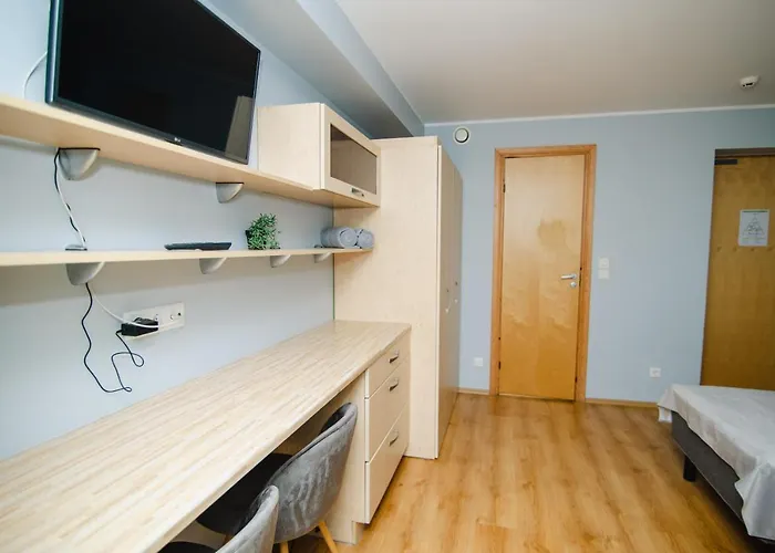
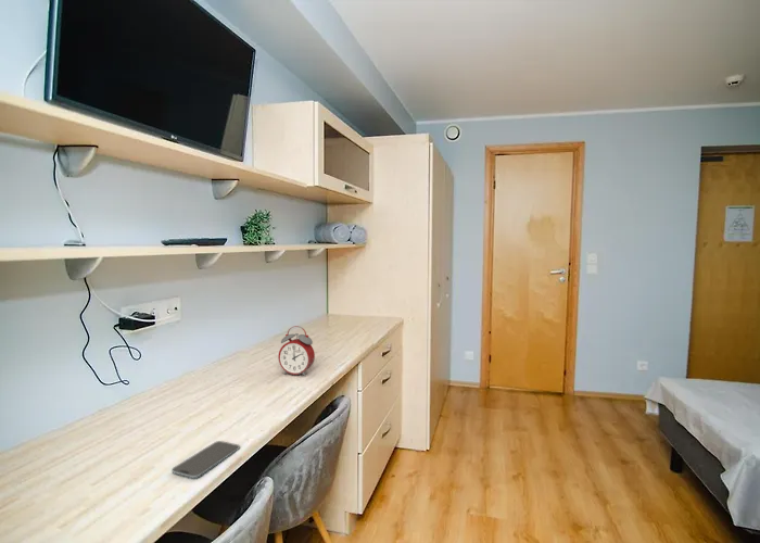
+ alarm clock [277,325,316,377]
+ smartphone [170,440,241,479]
